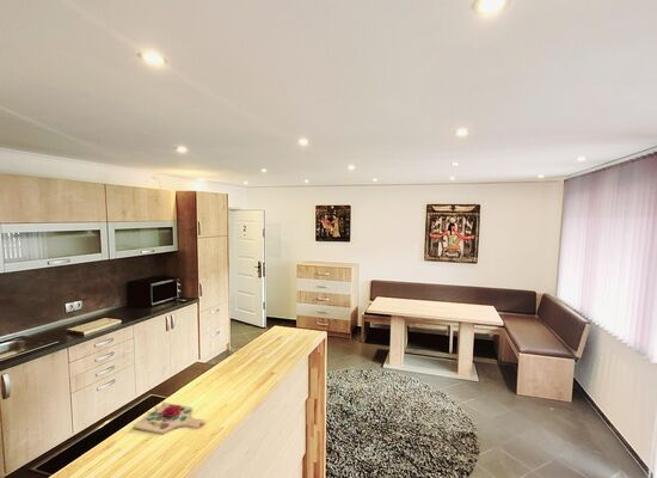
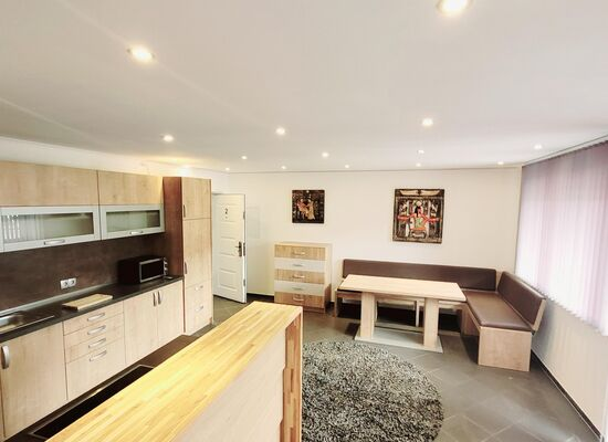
- cutting board [133,400,207,435]
